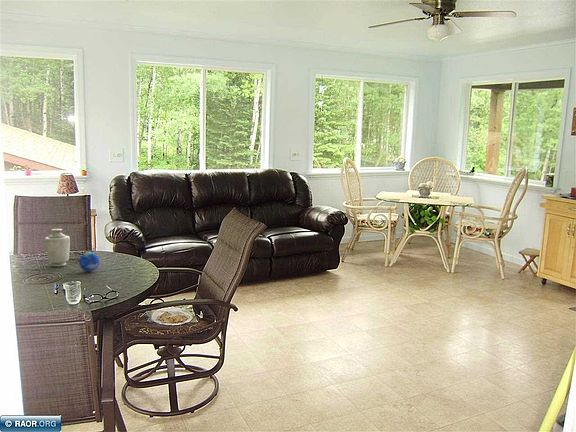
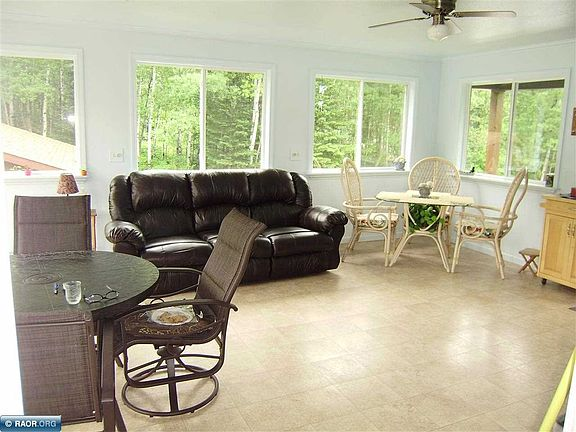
- vase [44,228,71,267]
- decorative orb [78,251,100,272]
